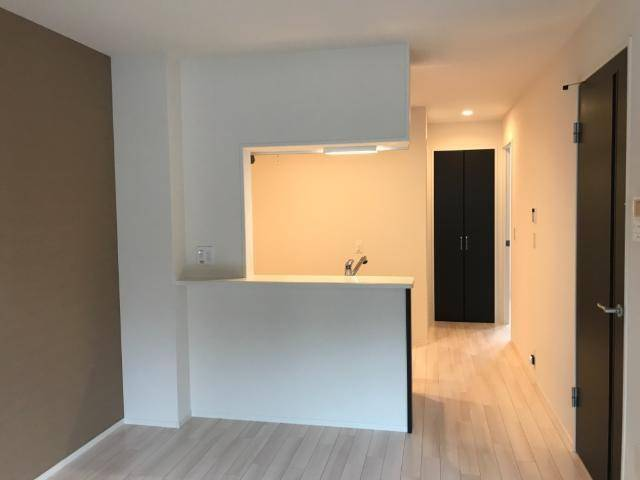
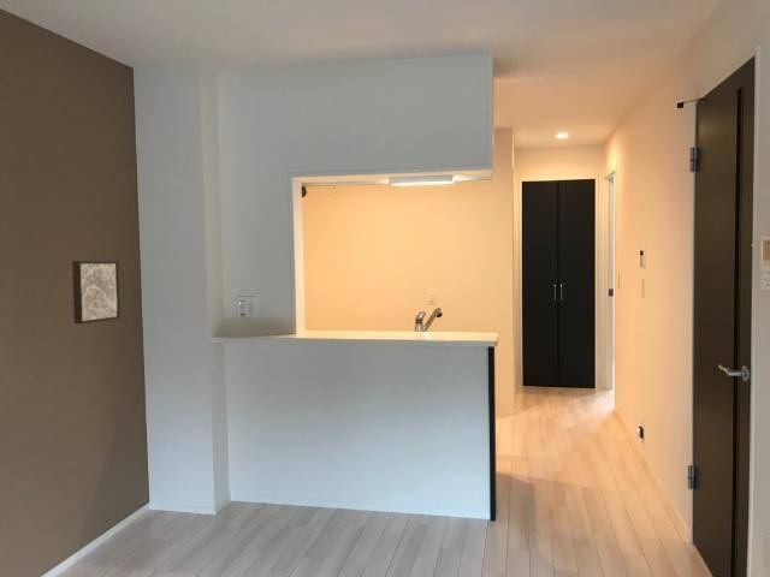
+ wall art [71,260,122,325]
